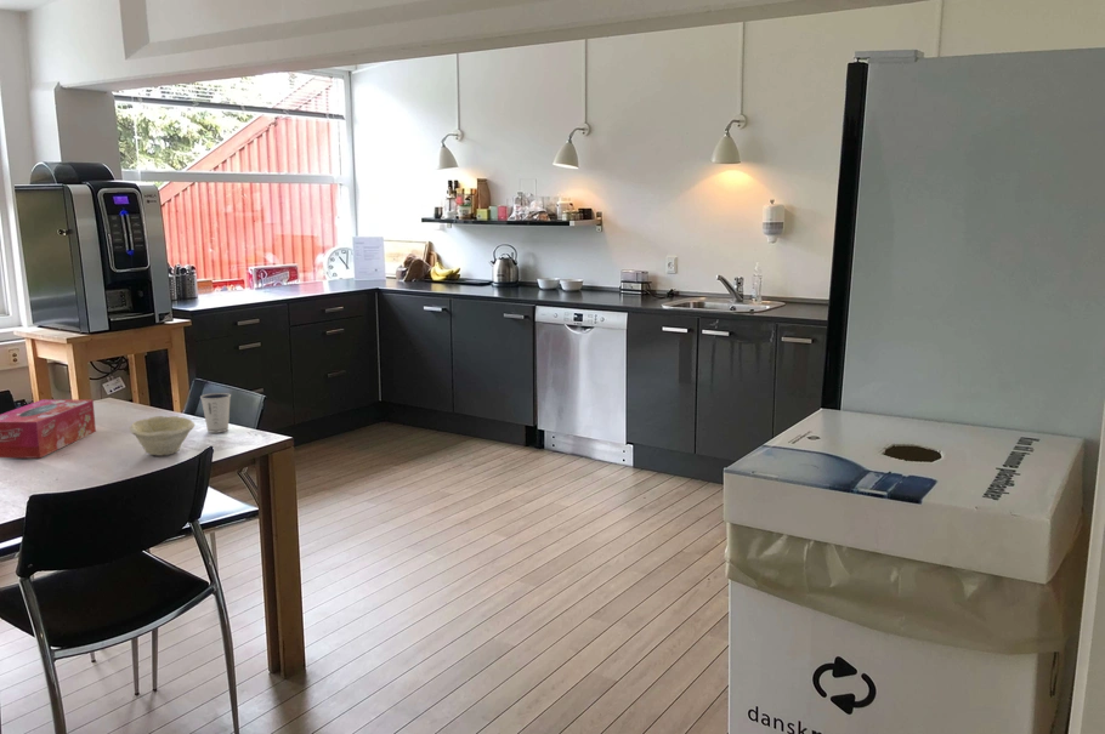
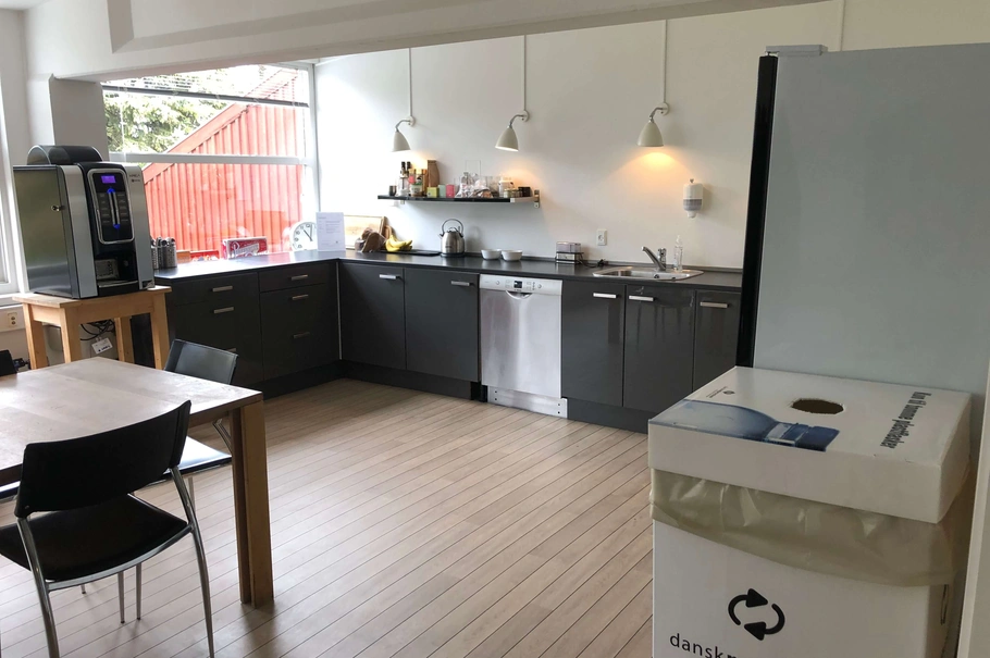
- dixie cup [199,392,232,433]
- bowl [129,415,197,456]
- tissue box [0,398,97,459]
